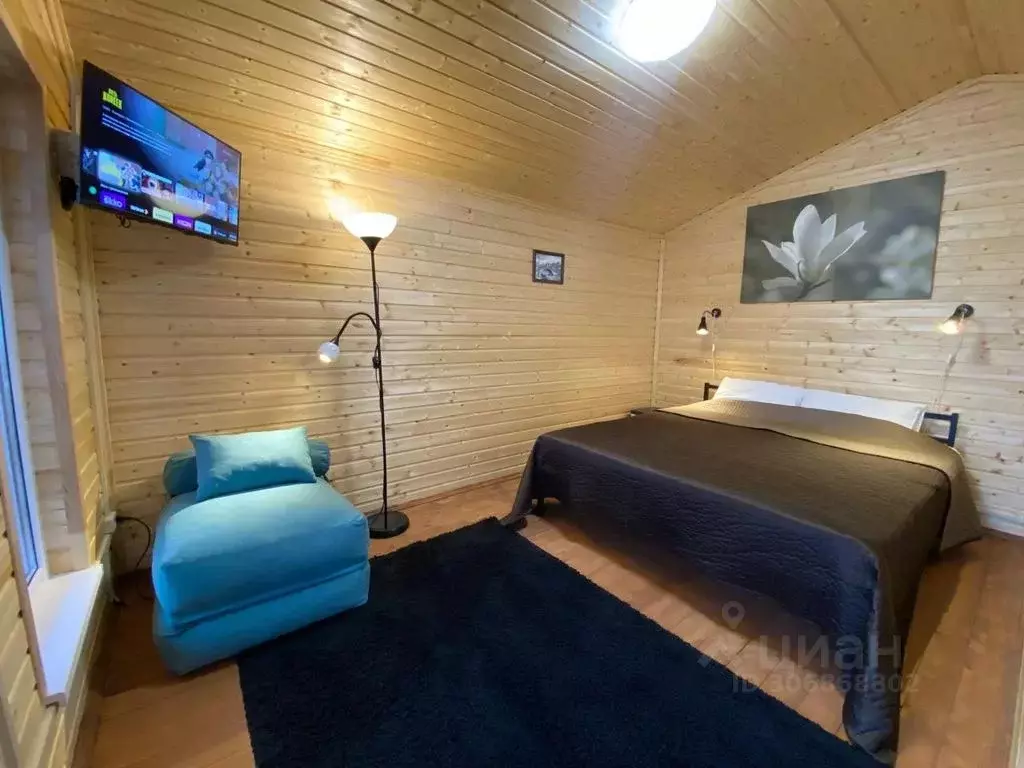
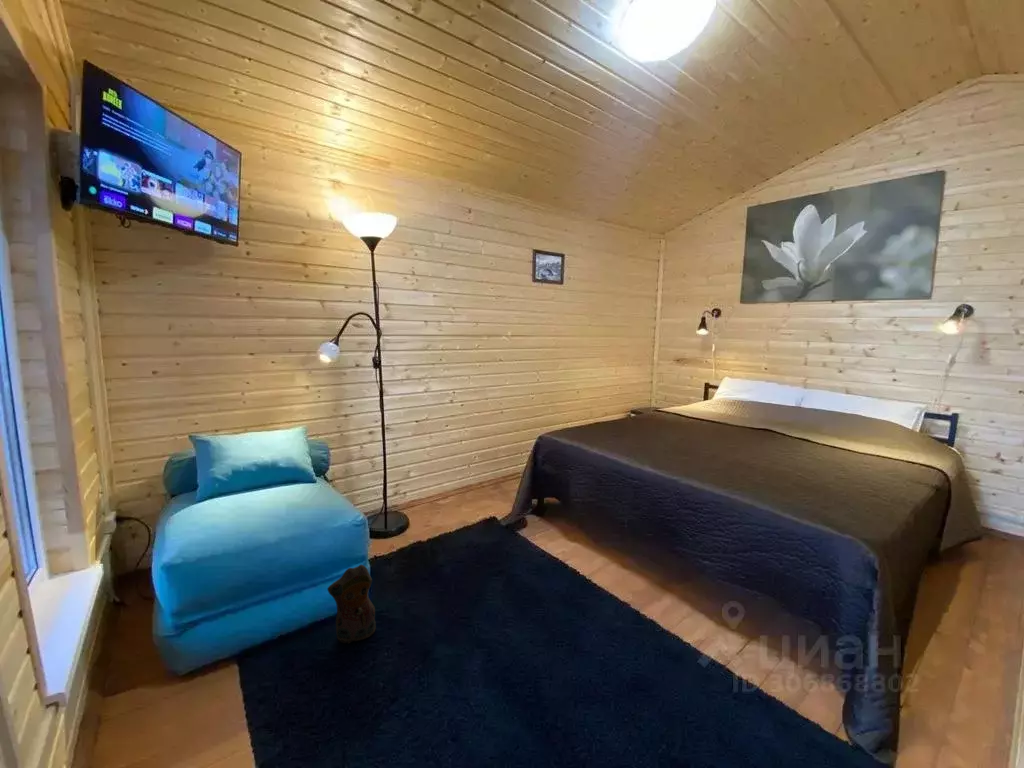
+ plush toy [326,564,377,644]
